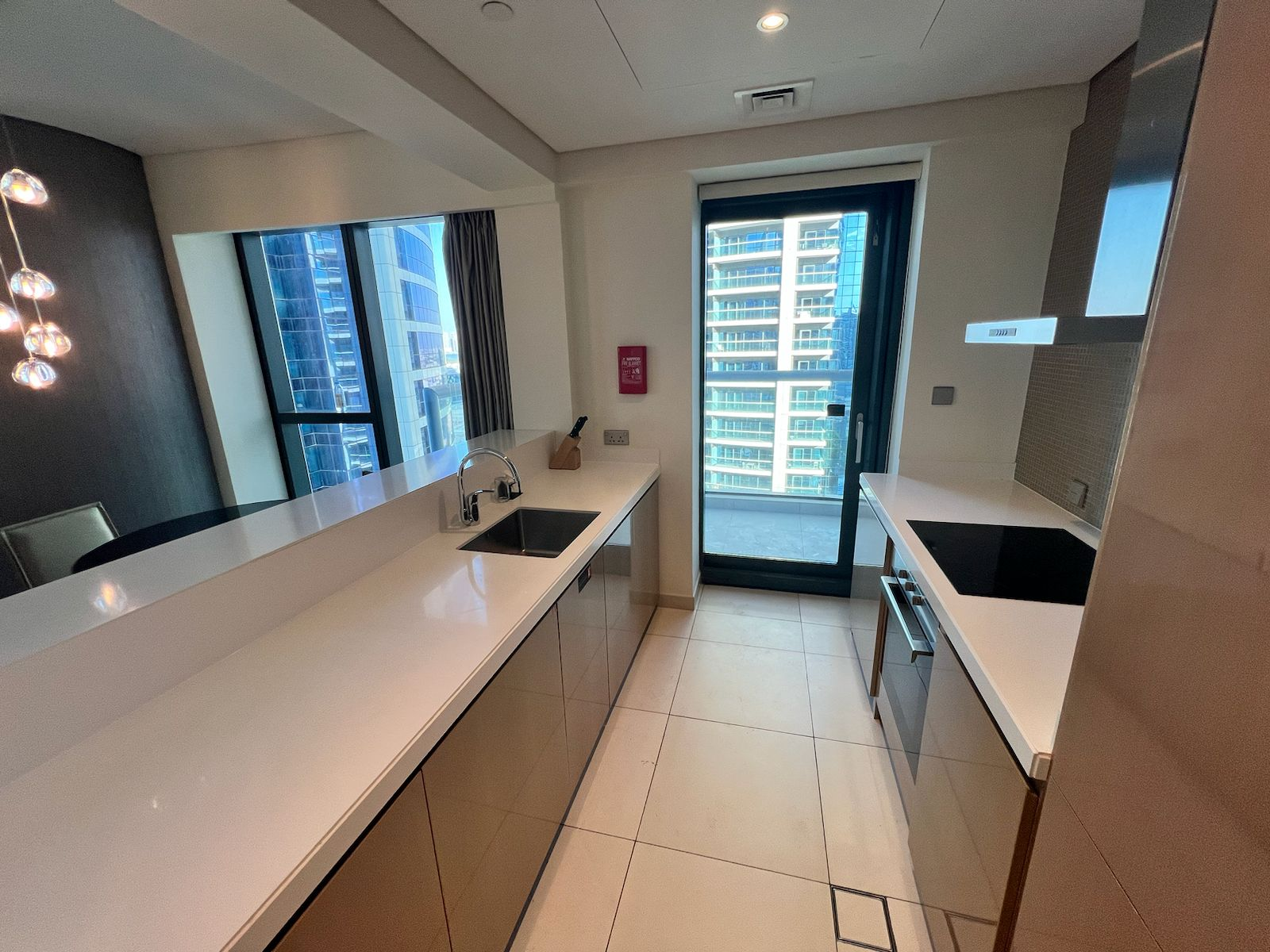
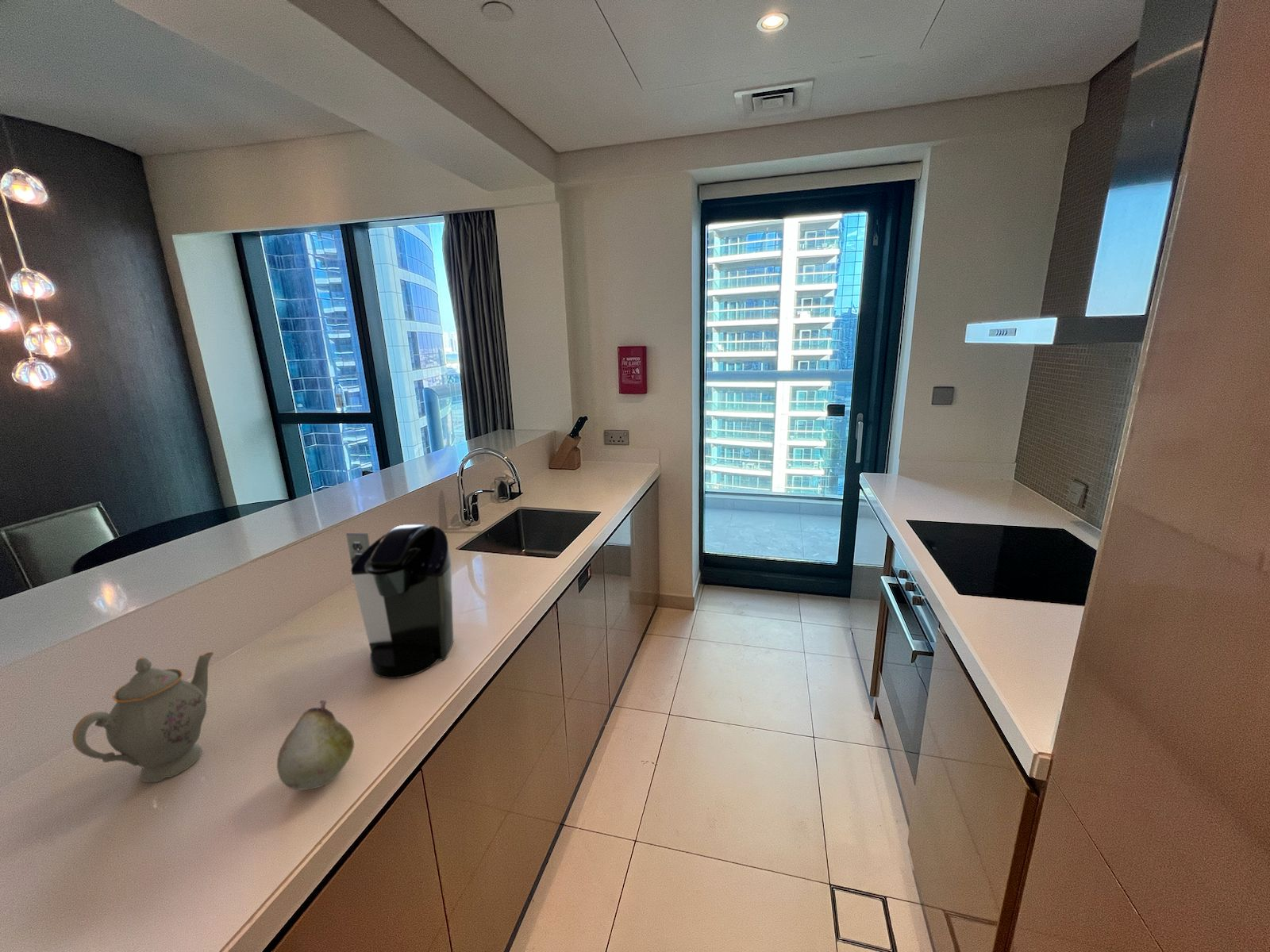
+ fruit [276,700,355,791]
+ coffee maker [345,524,454,679]
+ chinaware [71,651,214,783]
